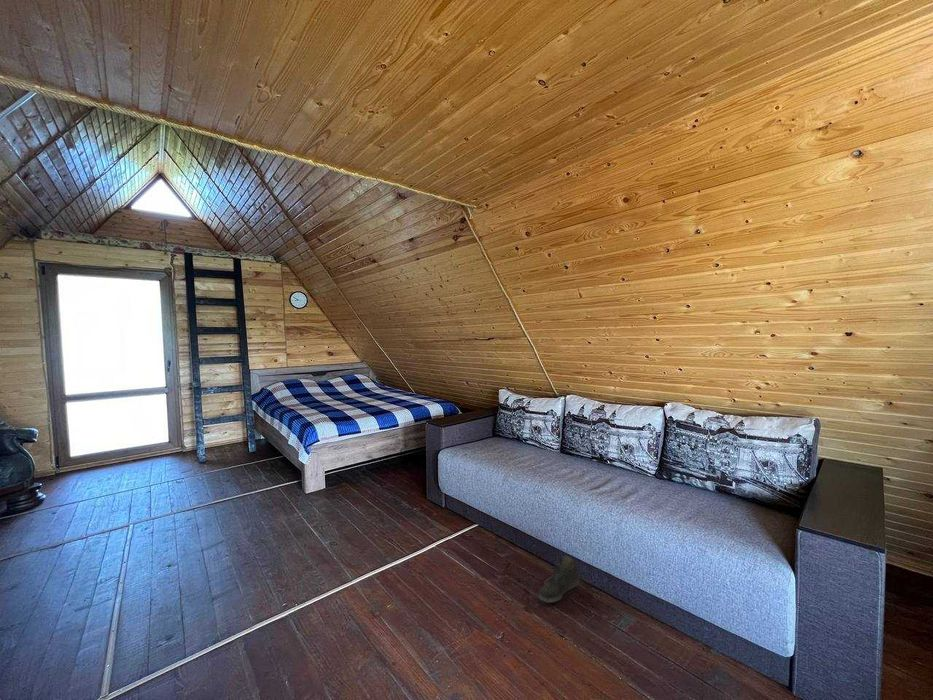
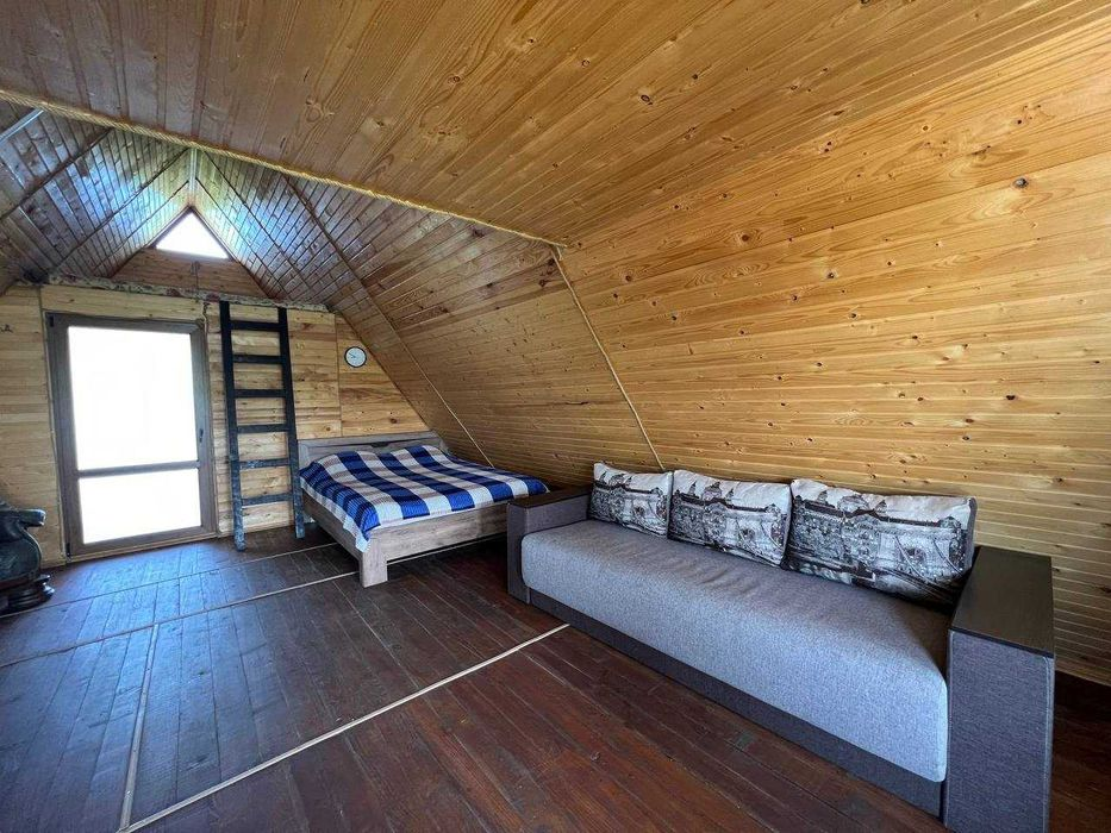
- sneaker [538,554,581,604]
